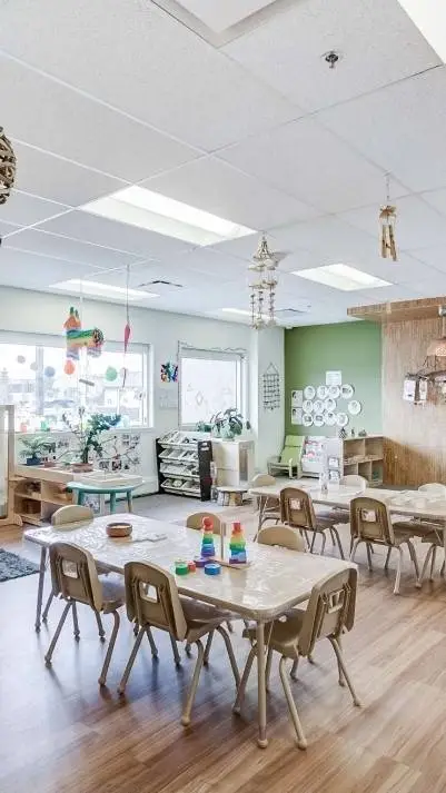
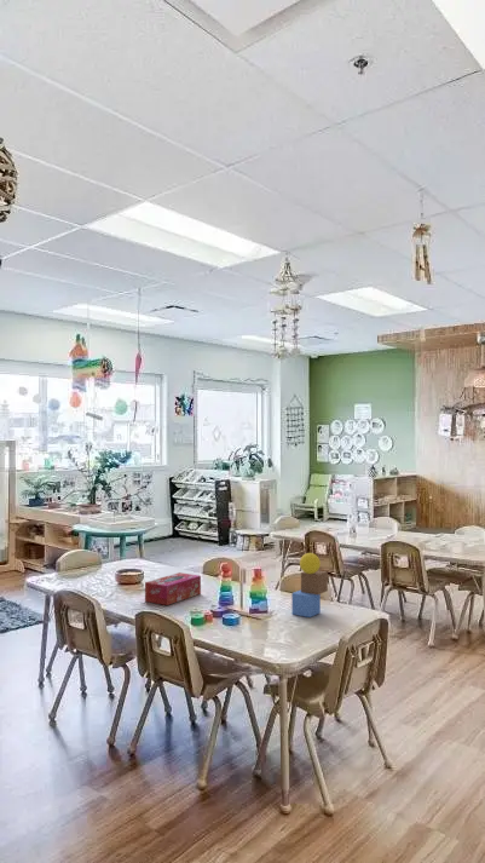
+ toy blocks [290,552,329,619]
+ tissue box [144,571,202,606]
